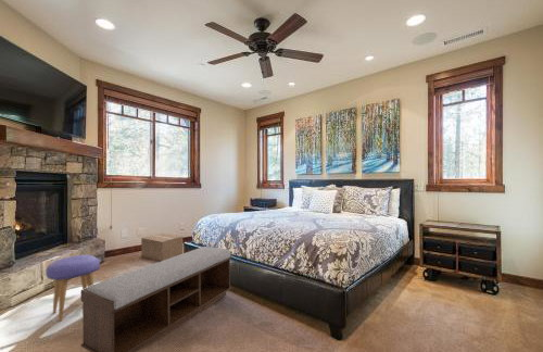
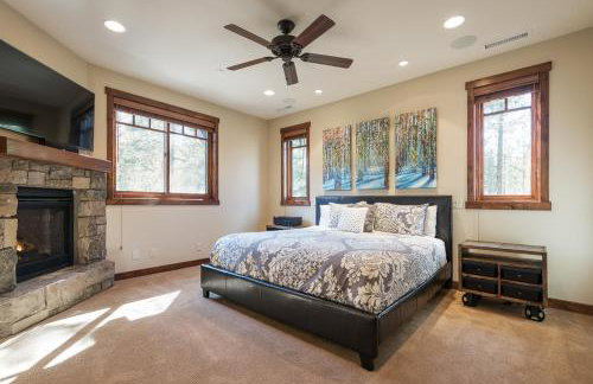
- stool [45,253,101,323]
- cardboard box [140,232,184,262]
- bench [80,246,232,352]
